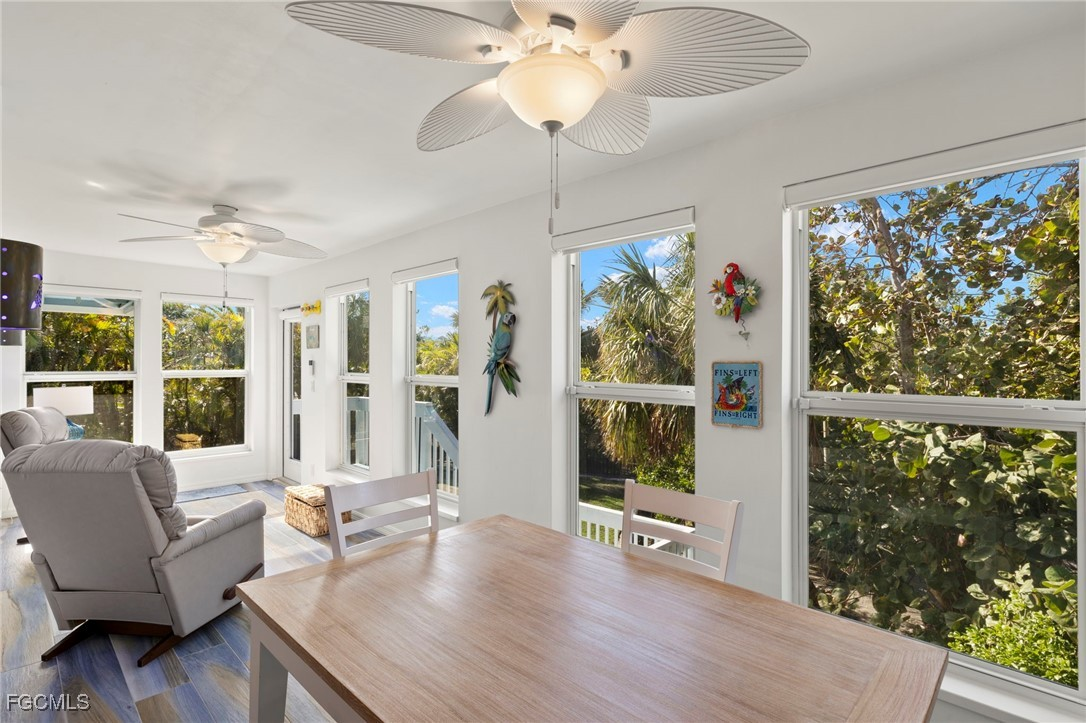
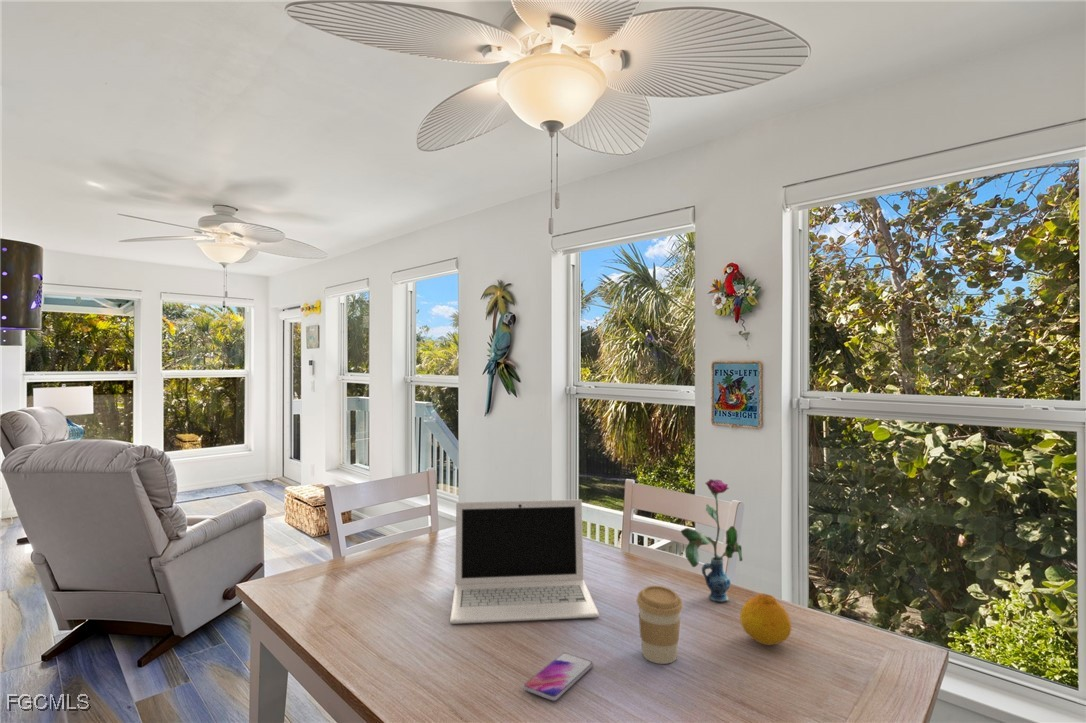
+ vase [680,478,744,603]
+ laptop [449,499,601,625]
+ smartphone [522,652,594,702]
+ coffee cup [636,584,684,665]
+ fruit [739,592,792,646]
